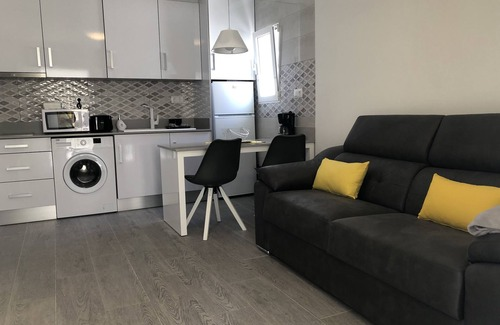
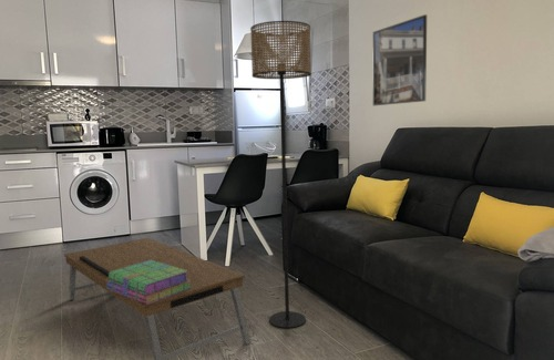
+ coffee table [63,237,252,360]
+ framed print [372,13,428,106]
+ floor lamp [249,20,312,329]
+ stack of books [106,260,192,305]
